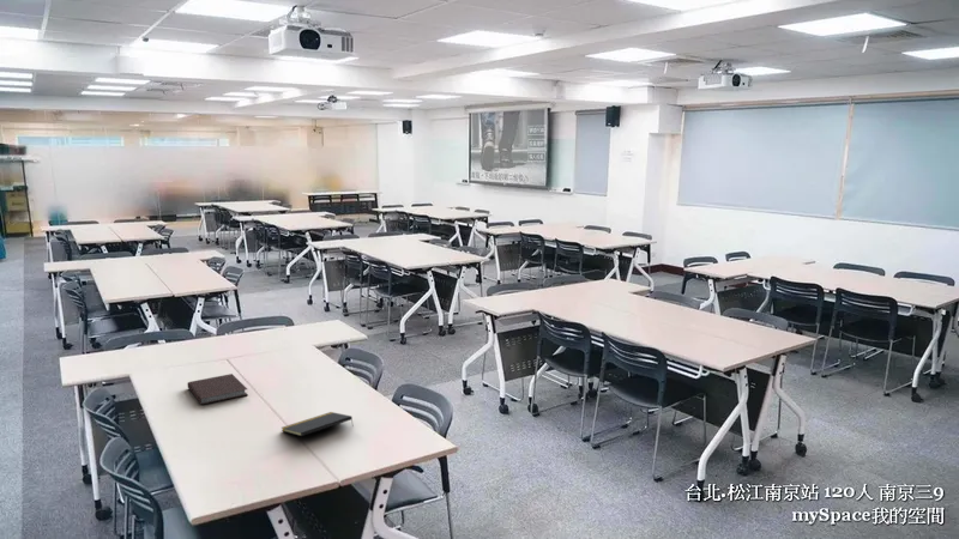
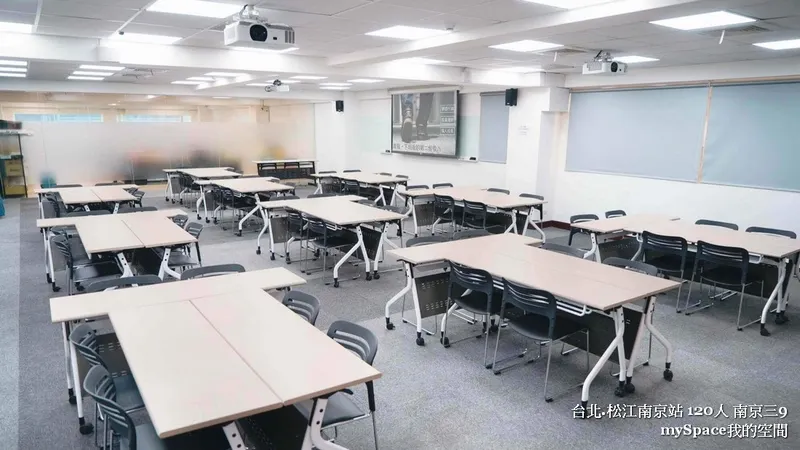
- notebook [187,373,249,406]
- notepad [281,411,355,437]
